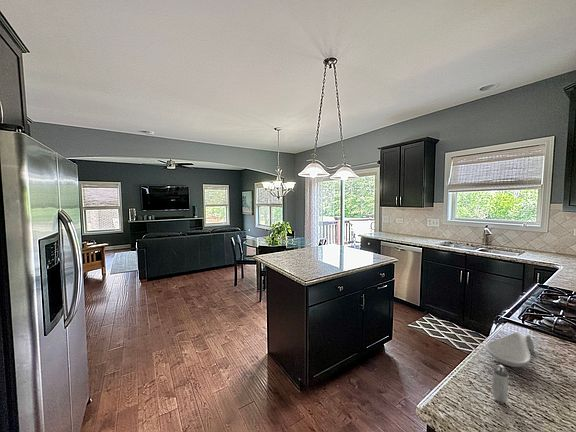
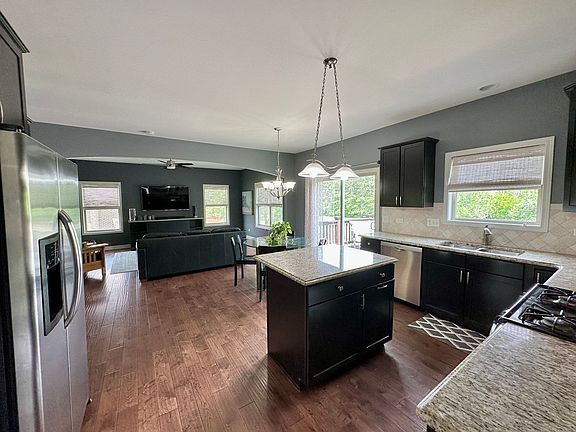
- shaker [491,363,510,404]
- spoon rest [485,331,535,368]
